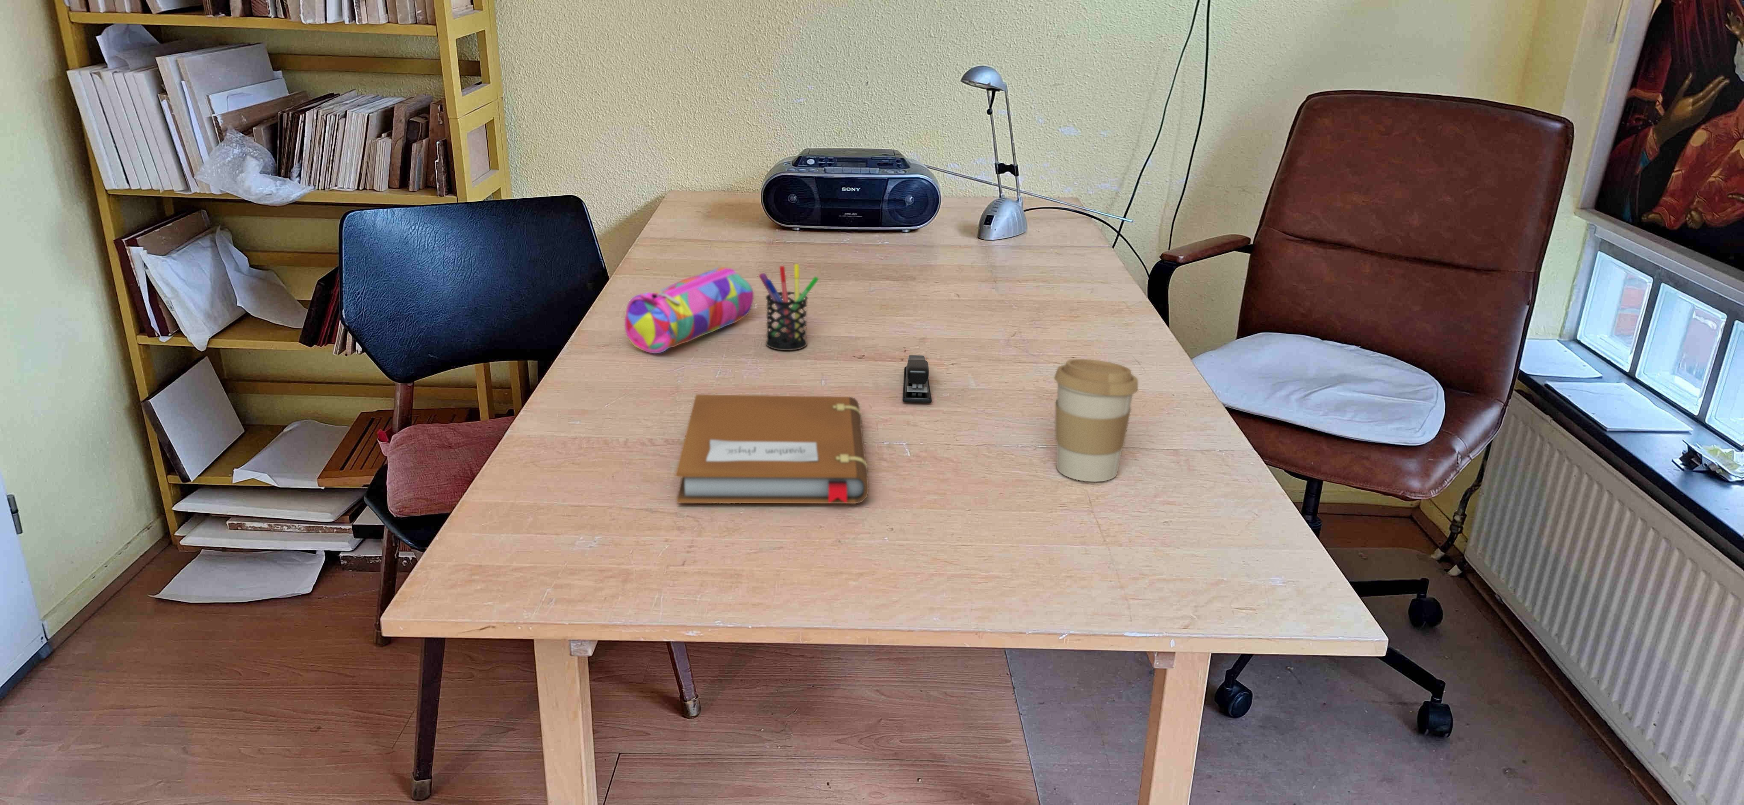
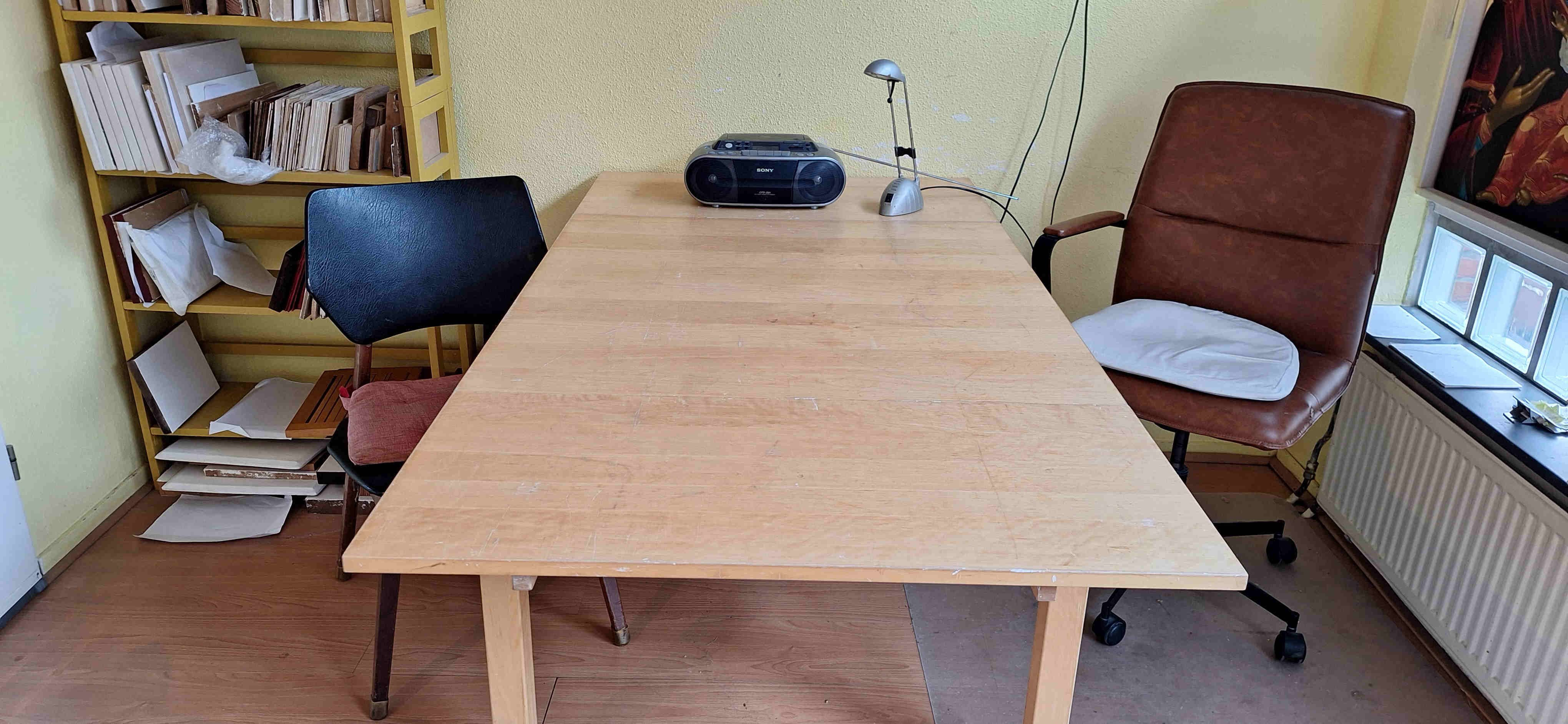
- notebook [675,394,869,504]
- stapler [902,355,932,404]
- pencil case [624,267,754,354]
- coffee cup [1053,358,1139,481]
- pen holder [759,264,819,351]
